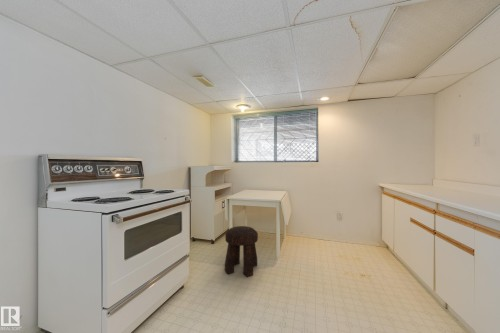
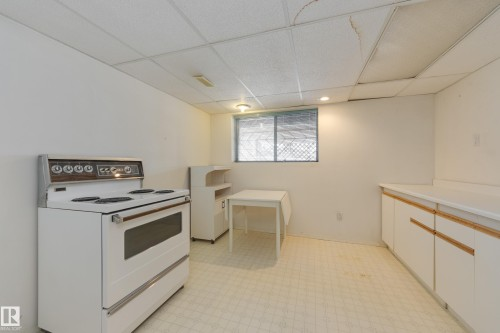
- stool [224,225,259,278]
